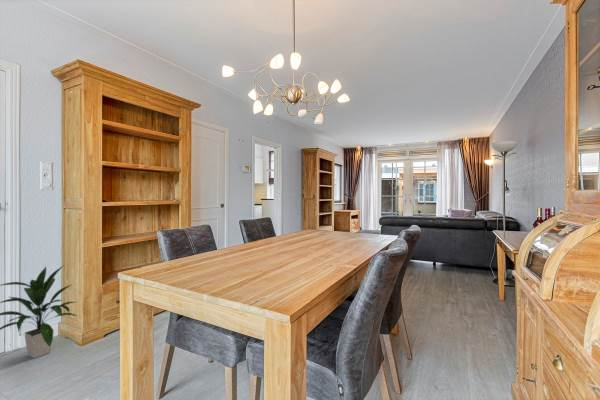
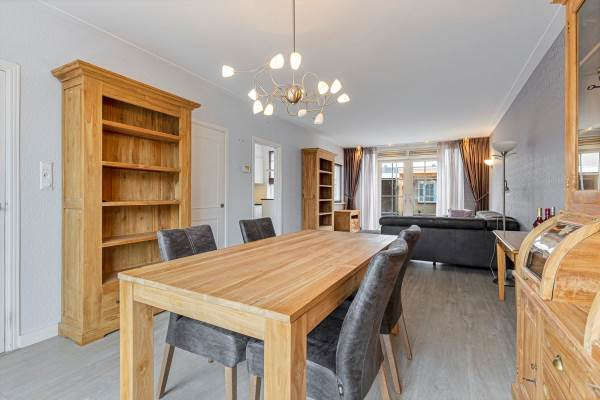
- indoor plant [0,263,78,359]
